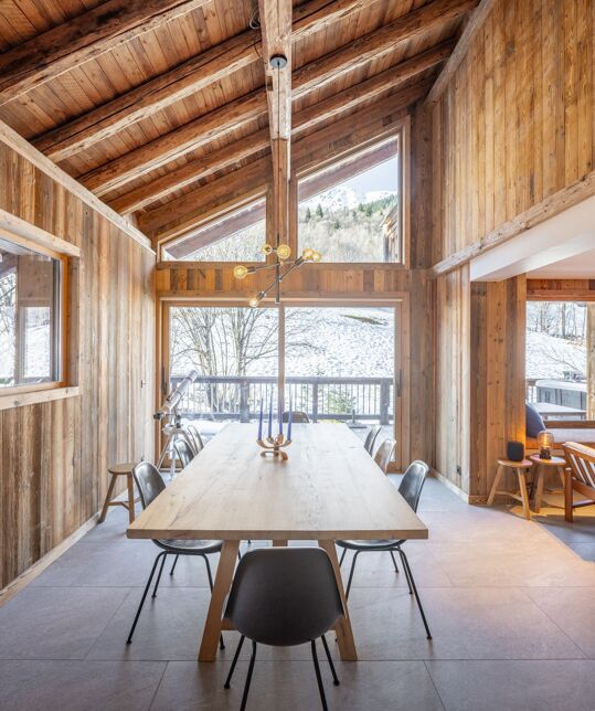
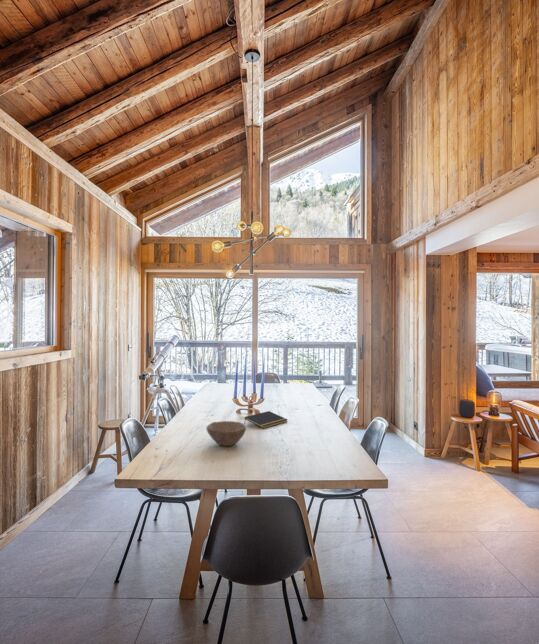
+ notepad [244,410,289,429]
+ bowl [205,420,247,447]
